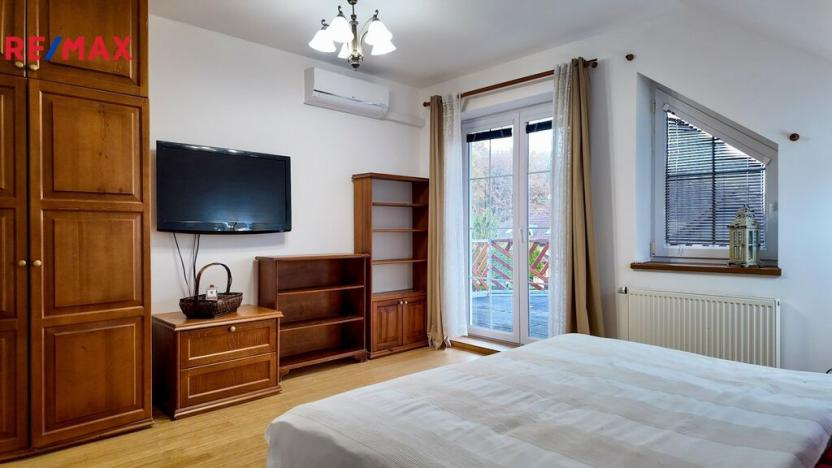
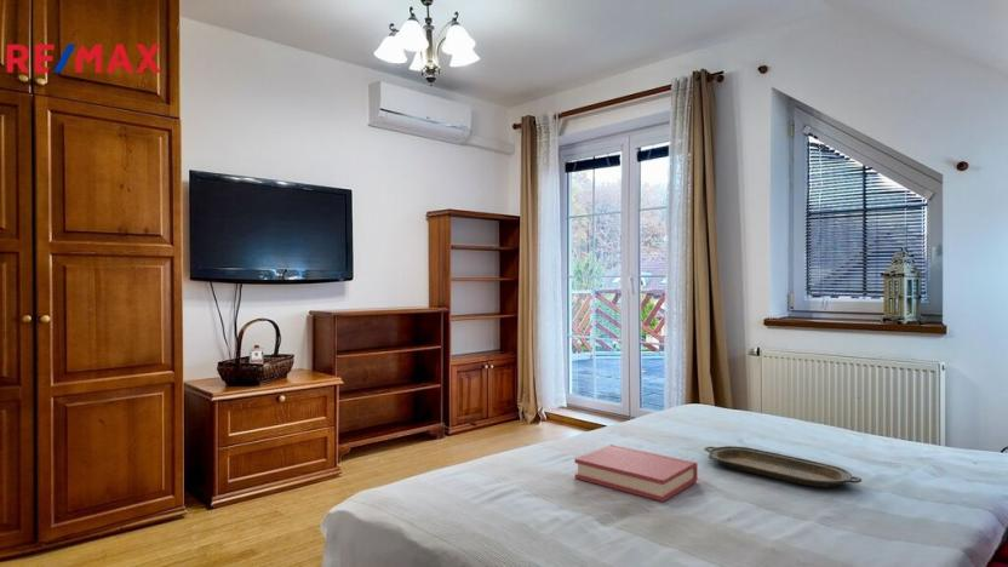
+ serving tray [703,445,863,488]
+ hardback book [573,443,699,503]
